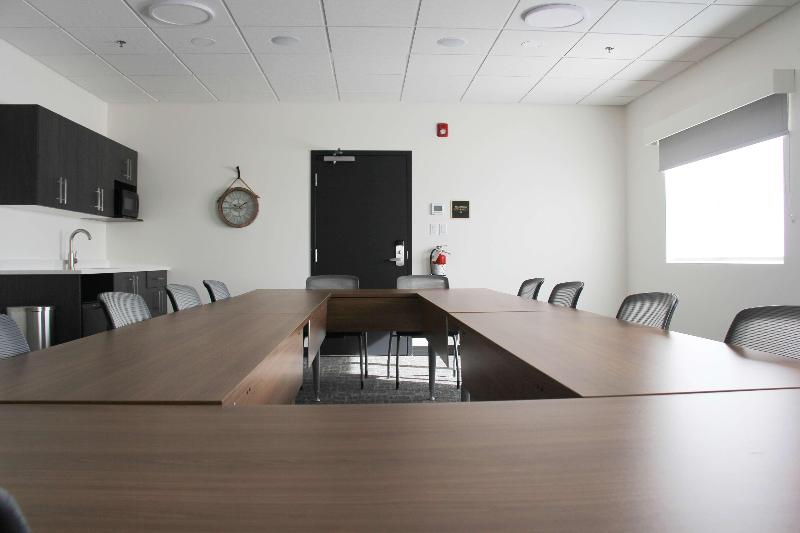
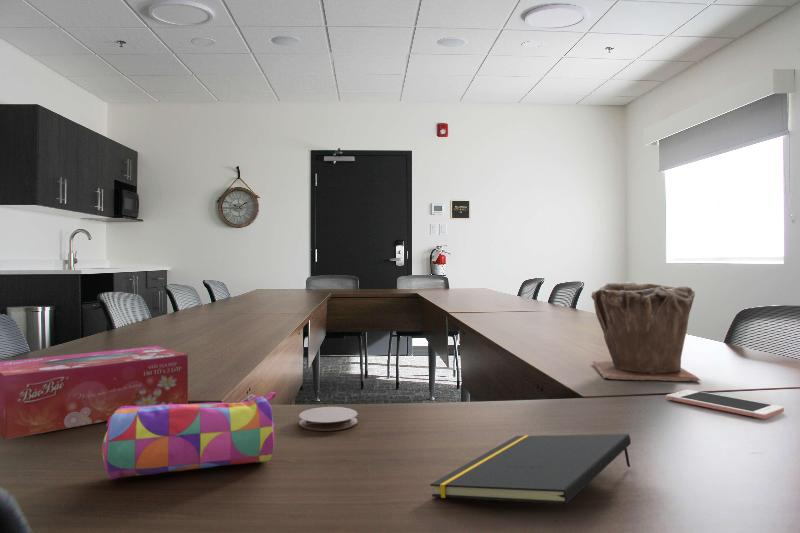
+ coaster [298,406,358,432]
+ notepad [429,433,632,505]
+ pencil case [101,391,277,480]
+ cell phone [665,389,785,420]
+ plant pot [590,281,702,382]
+ tissue box [0,345,189,441]
